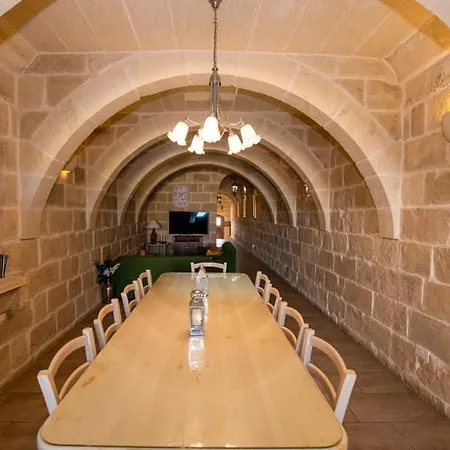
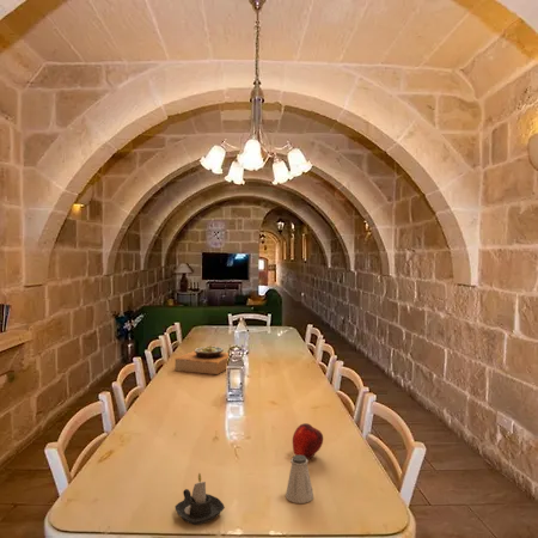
+ saltshaker [285,454,314,505]
+ candle [173,472,226,526]
+ bowl [173,344,230,375]
+ apple [292,422,324,460]
